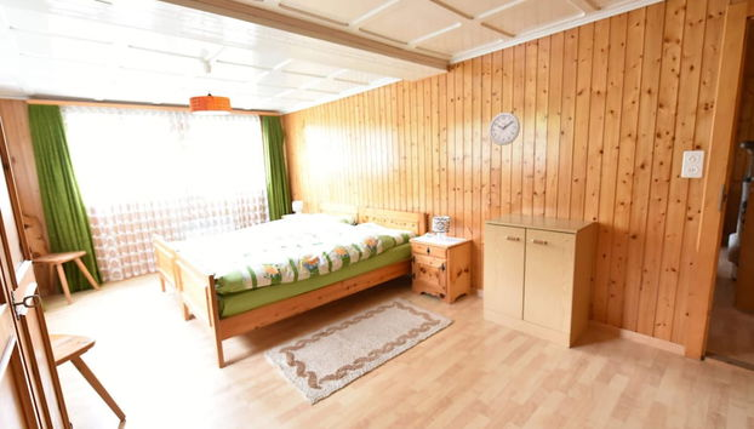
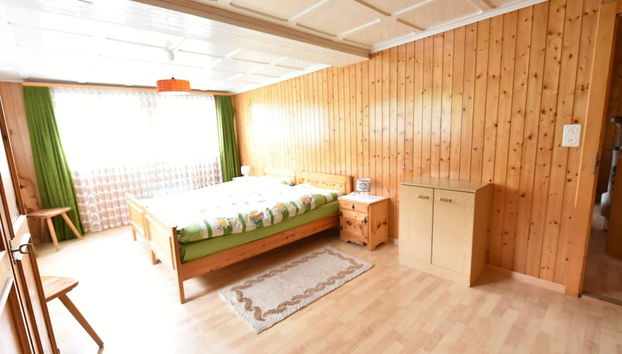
- wall clock [487,111,521,147]
